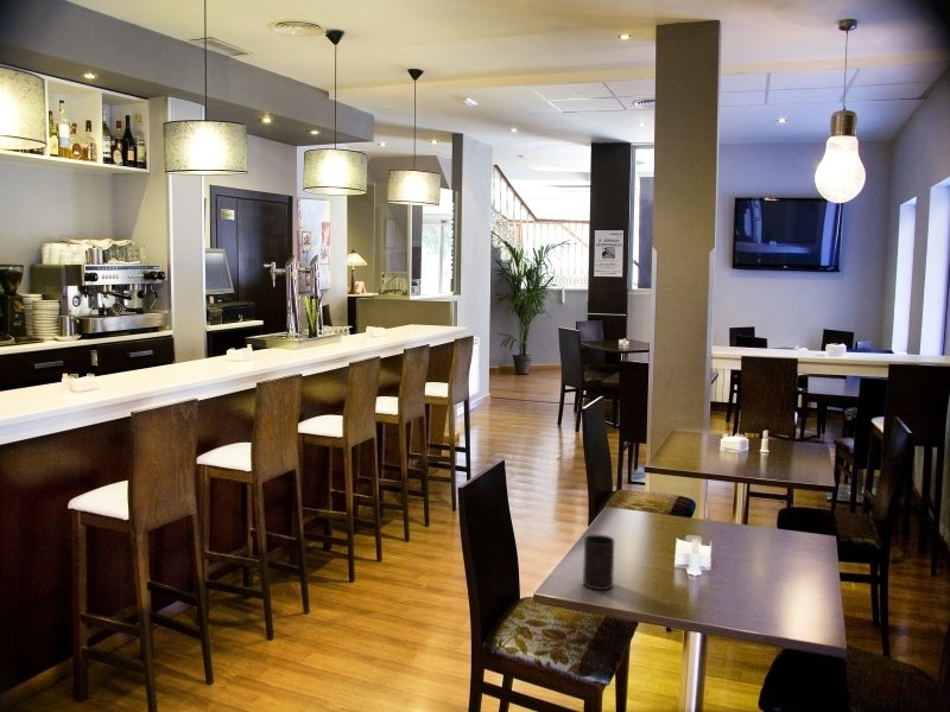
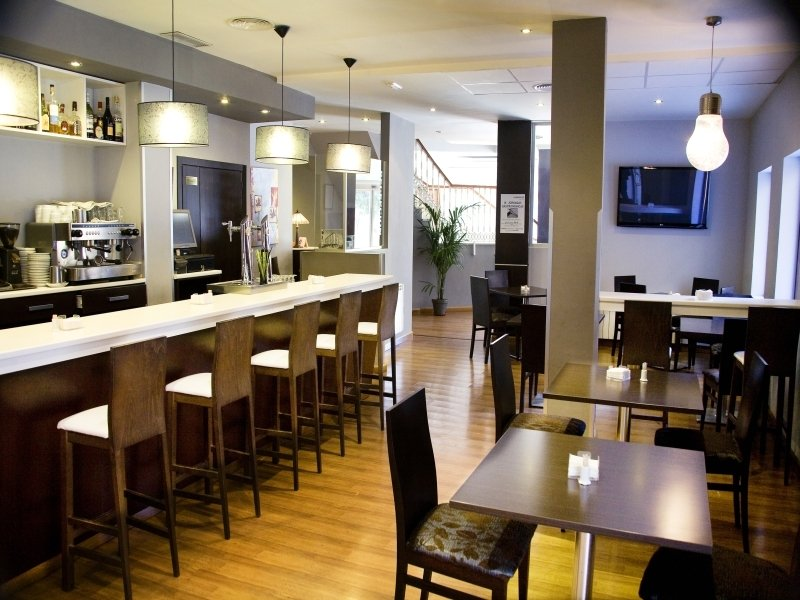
- cup [582,534,615,591]
